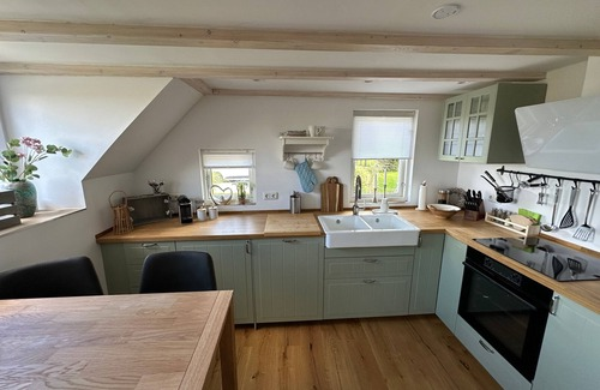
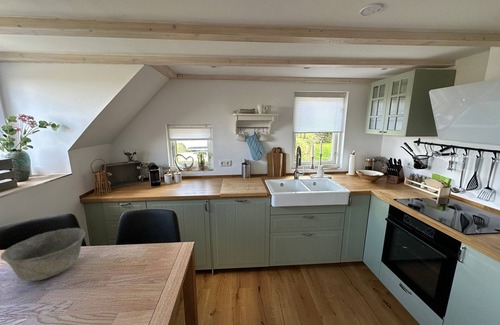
+ bowl [0,227,86,282]
